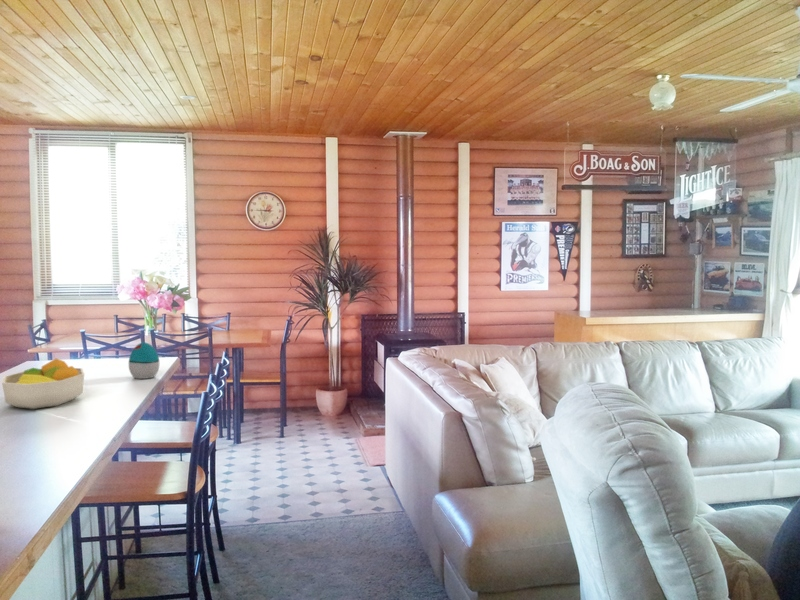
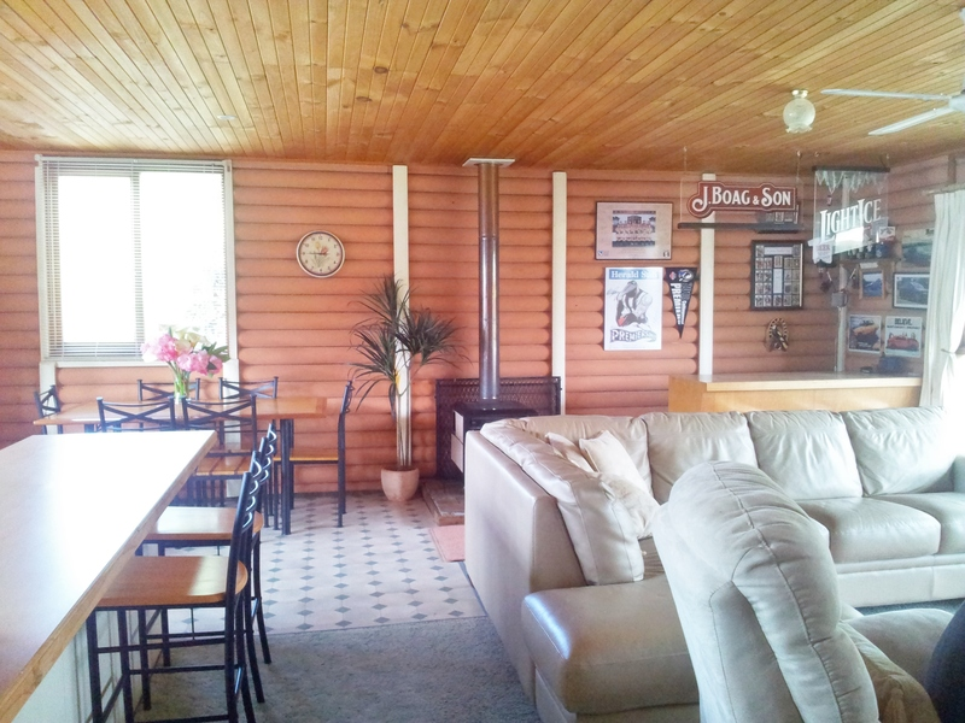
- fruit bowl [1,358,85,410]
- decorative egg [128,341,160,380]
